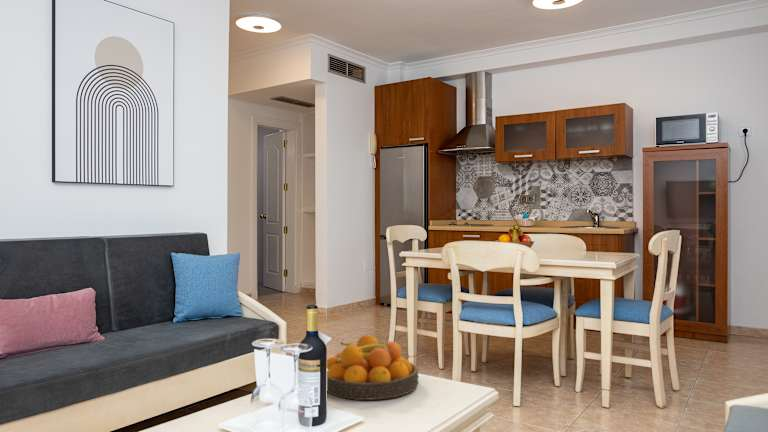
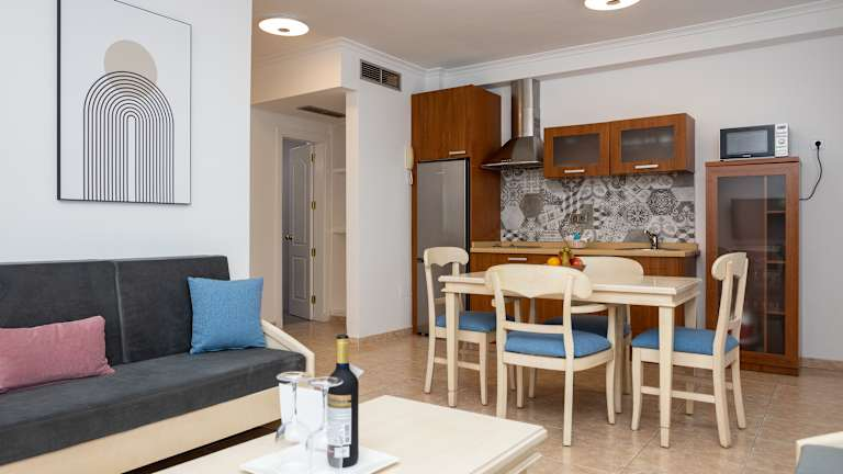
- fruit bowl [326,334,420,401]
